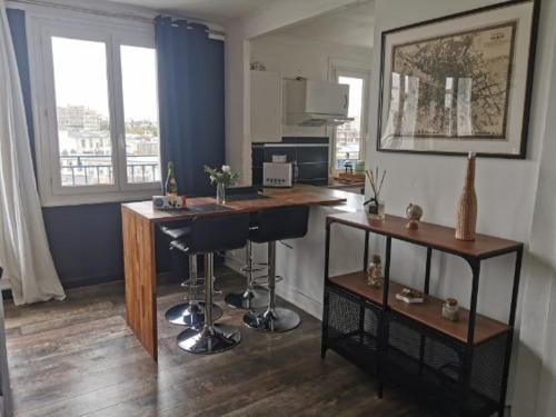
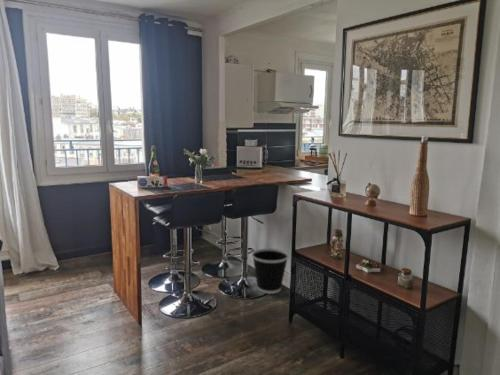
+ wastebasket [251,247,290,295]
